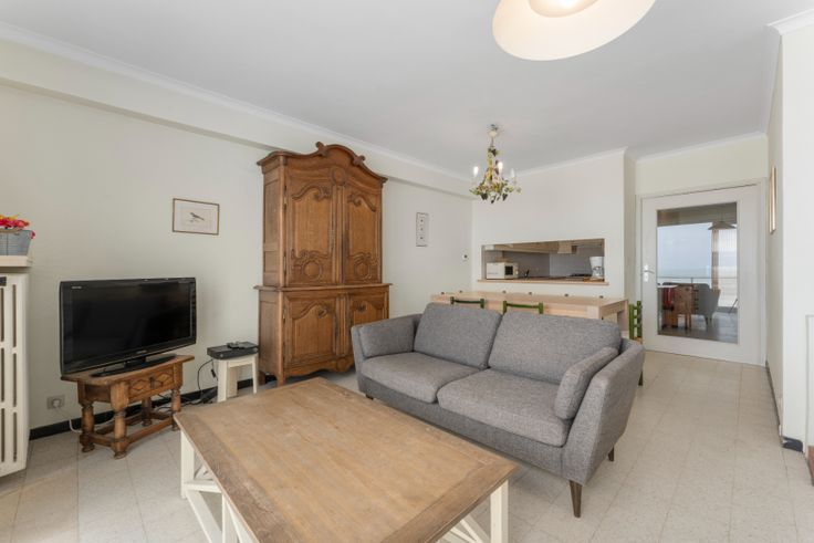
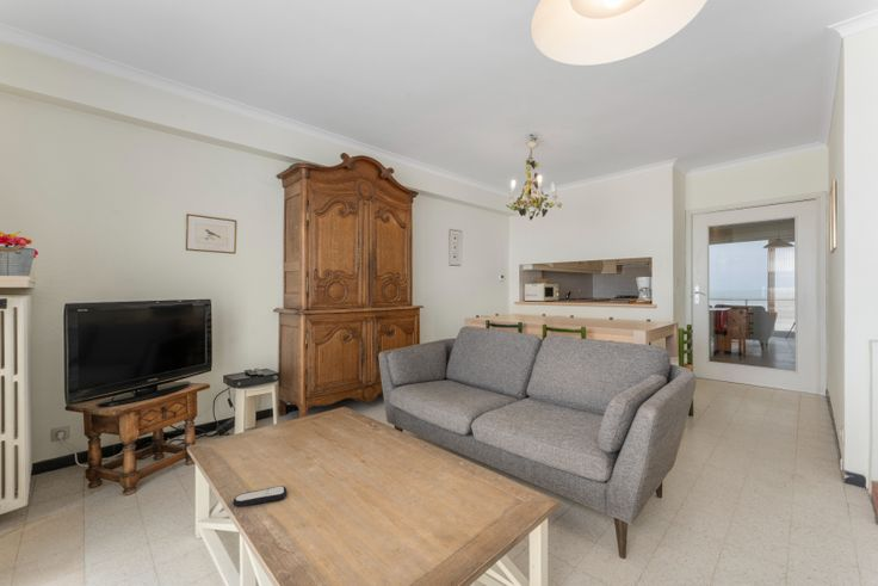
+ remote control [231,485,287,508]
